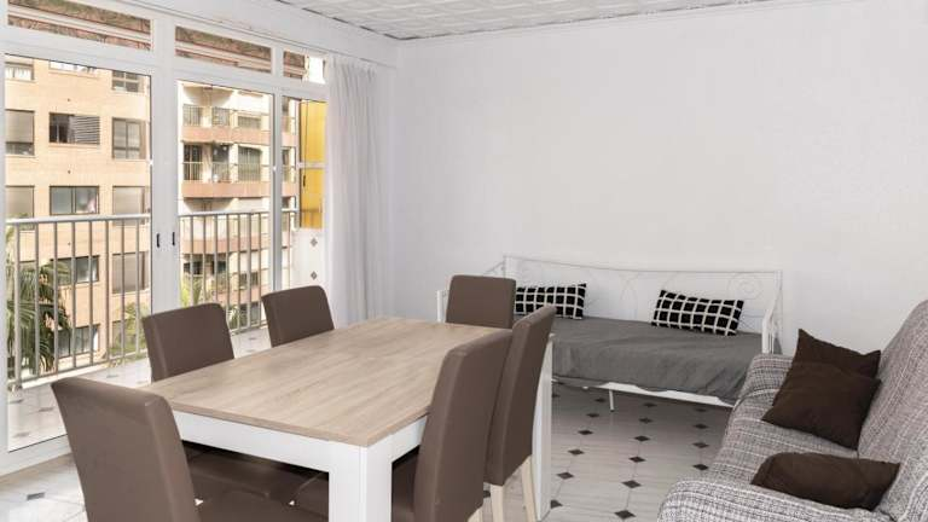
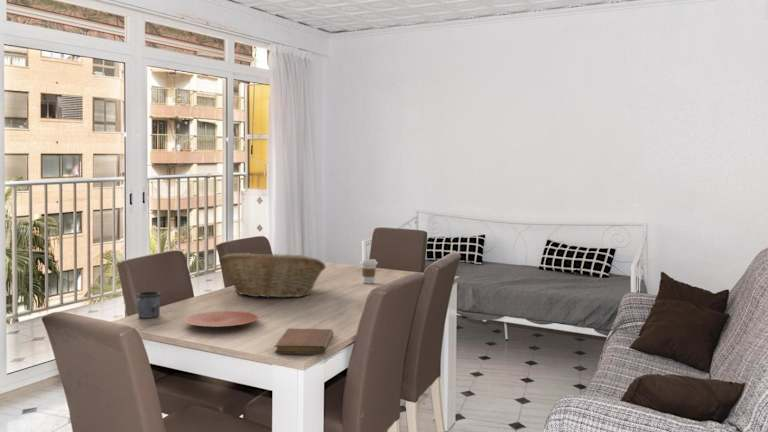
+ notebook [274,327,334,355]
+ mug [135,291,162,319]
+ fruit basket [218,252,327,299]
+ plate [183,310,259,328]
+ coffee cup [359,258,378,285]
